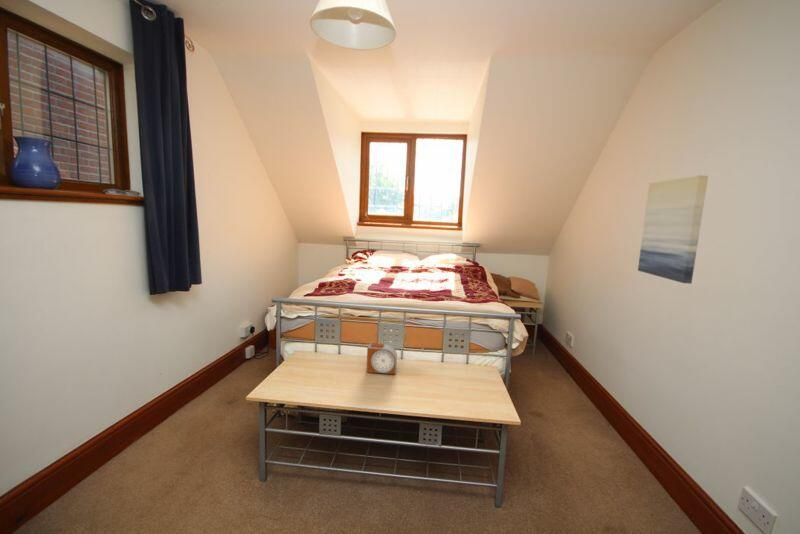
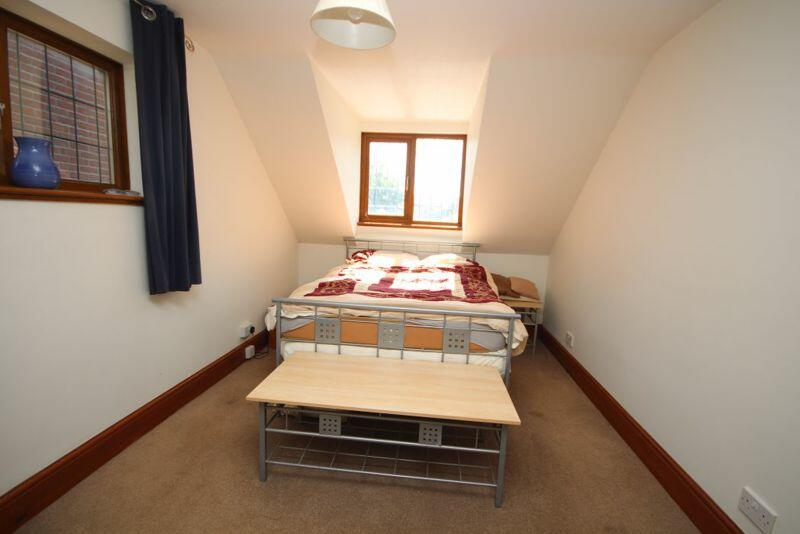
- alarm clock [366,342,398,375]
- wall art [637,175,709,285]
